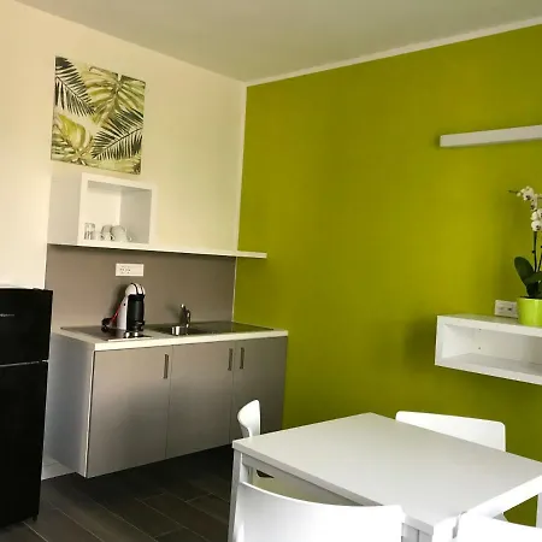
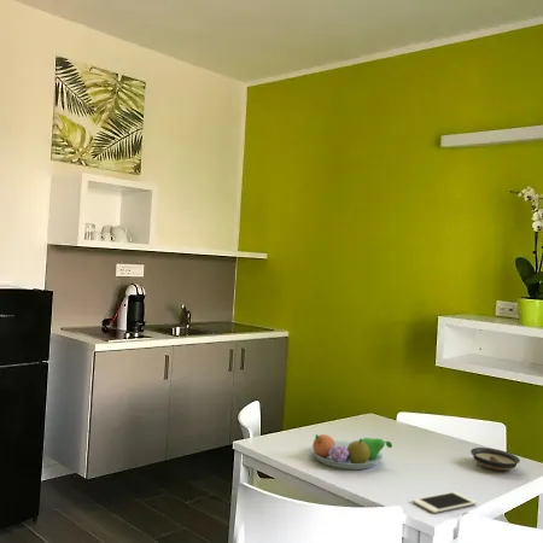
+ fruit bowl [308,433,393,471]
+ saucer [469,446,521,472]
+ cell phone [411,491,478,514]
